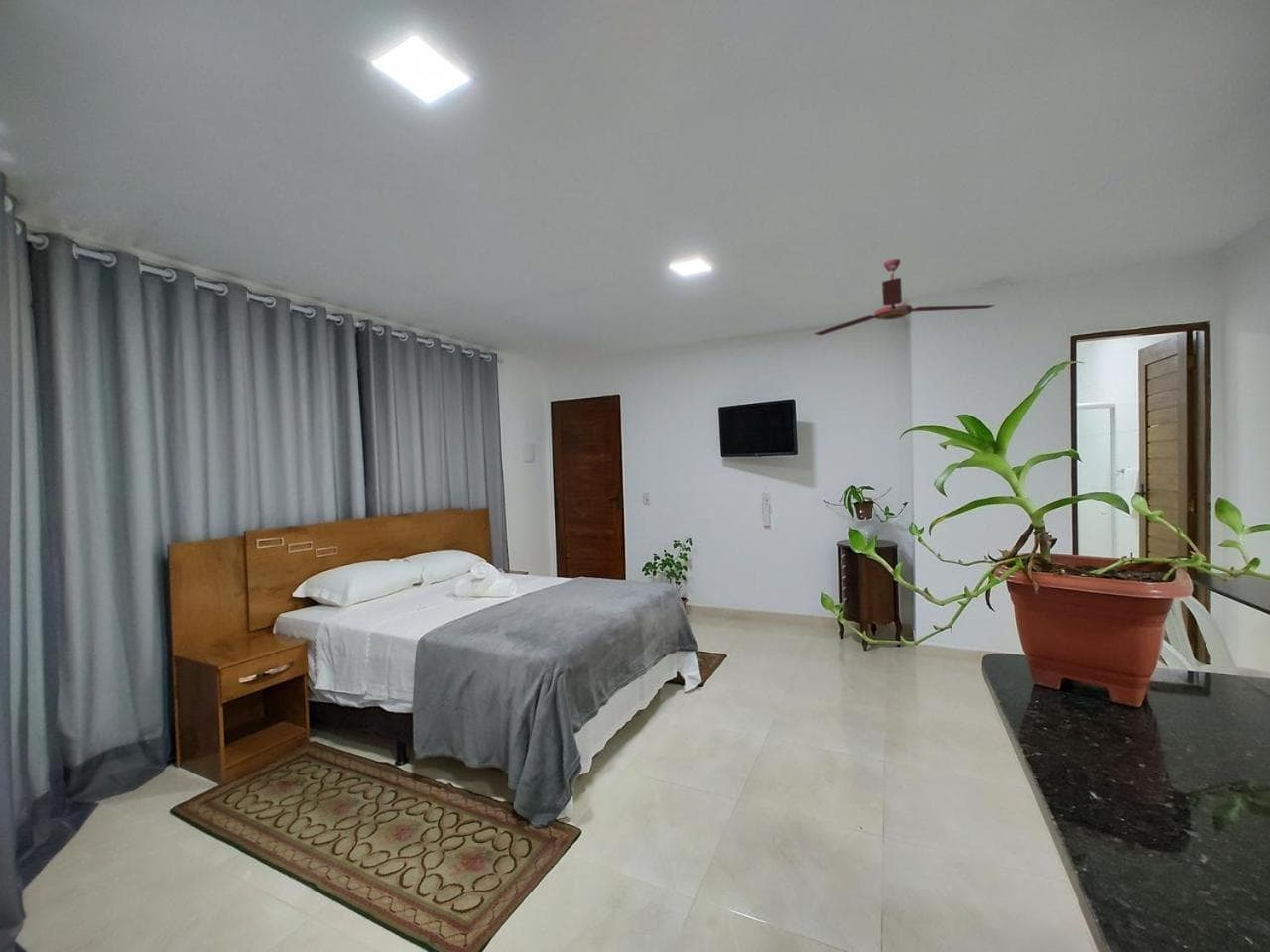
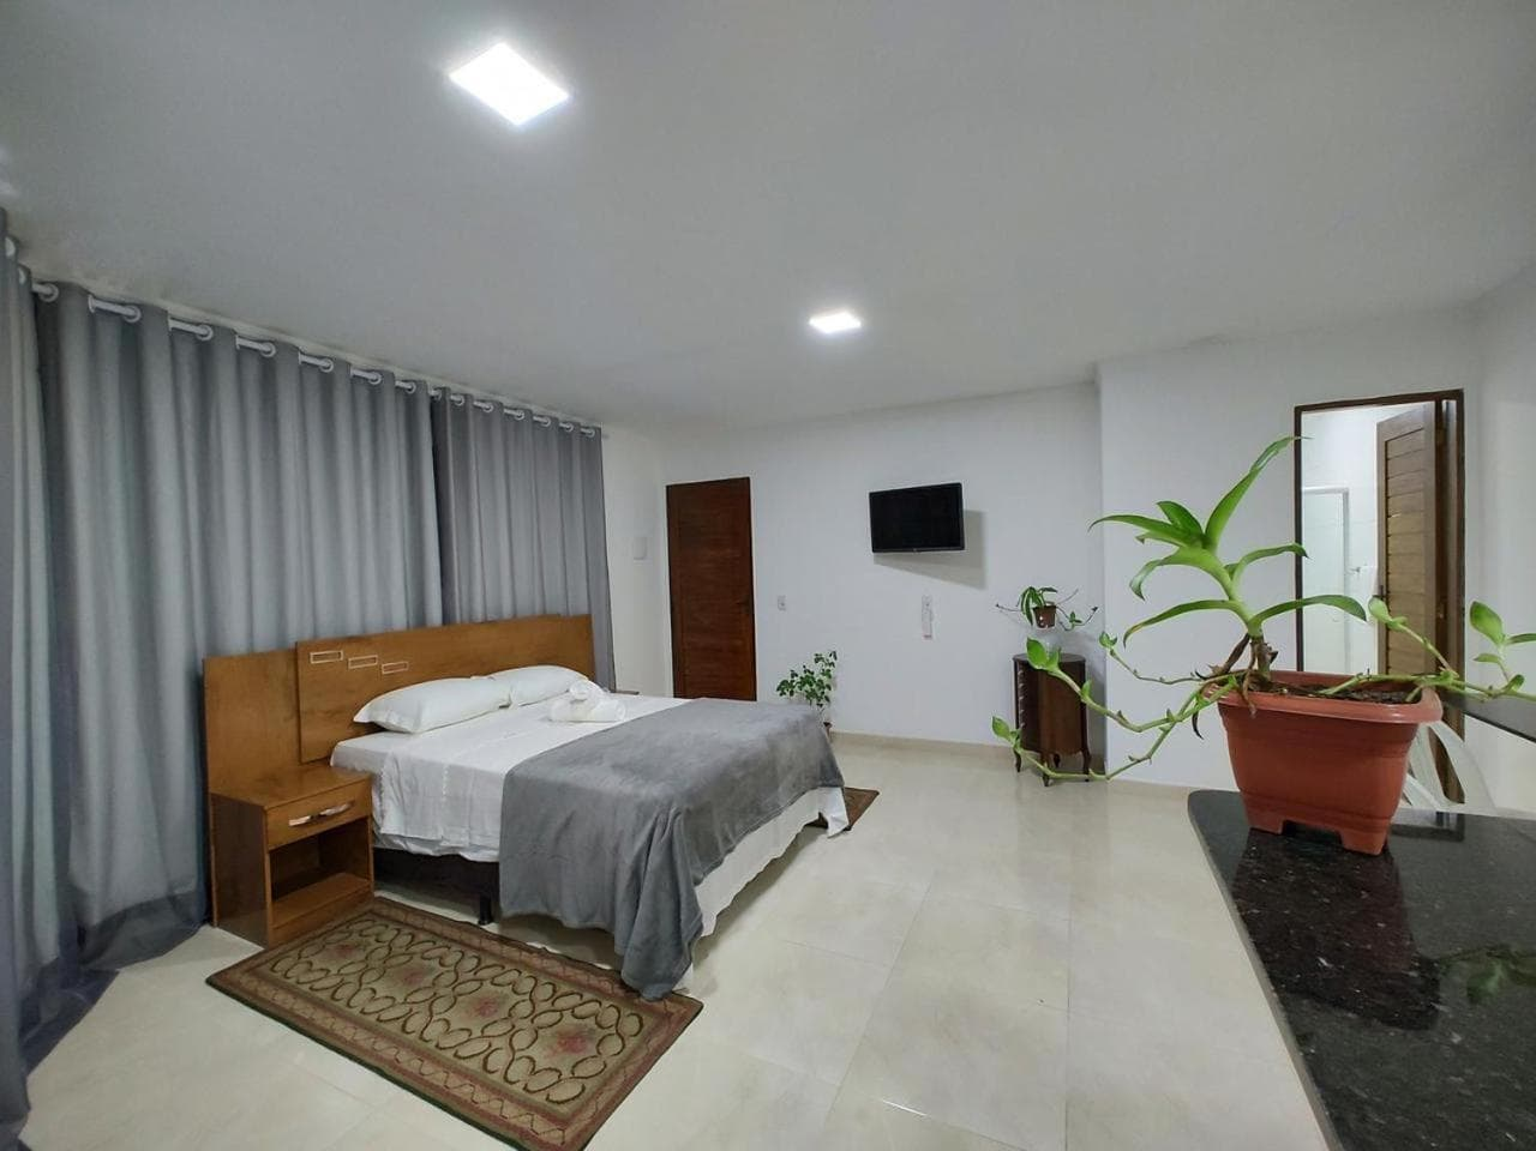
- ceiling fan [813,258,996,336]
